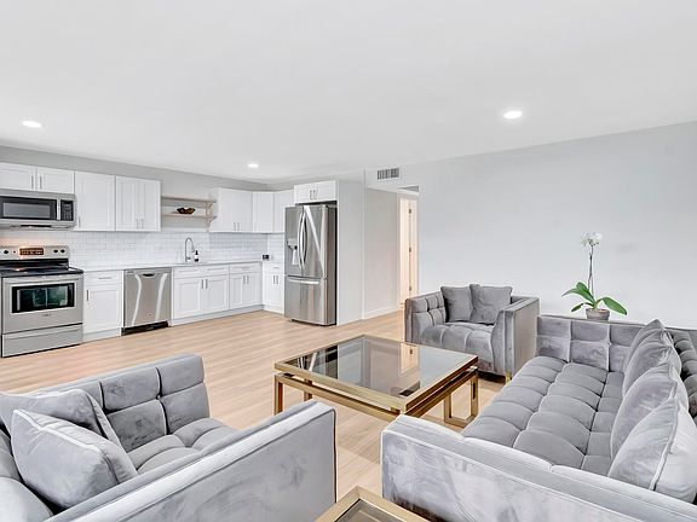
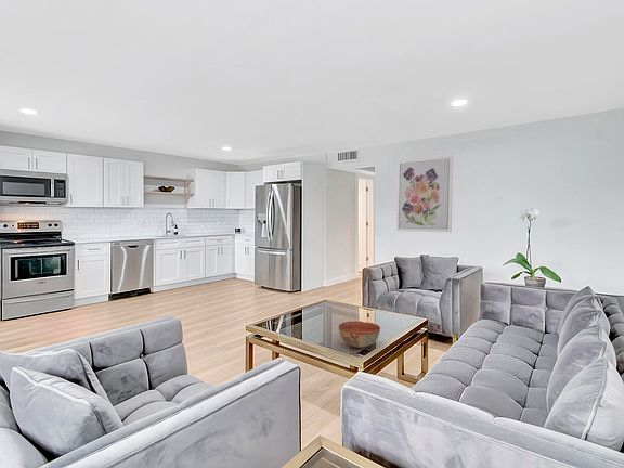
+ wall art [395,155,454,233]
+ bowl [338,320,381,349]
